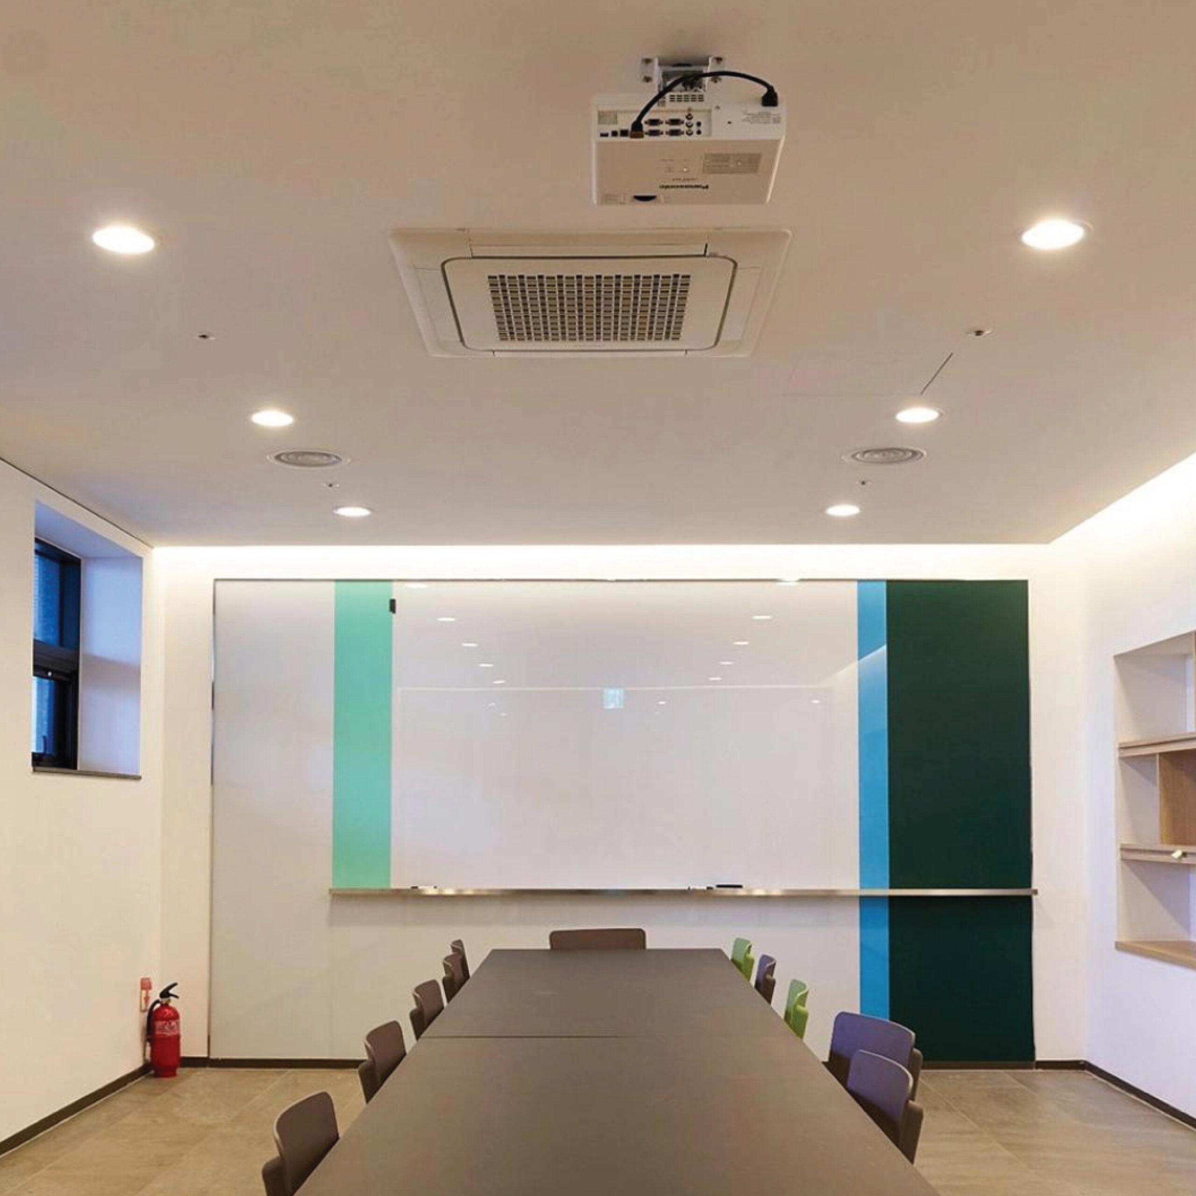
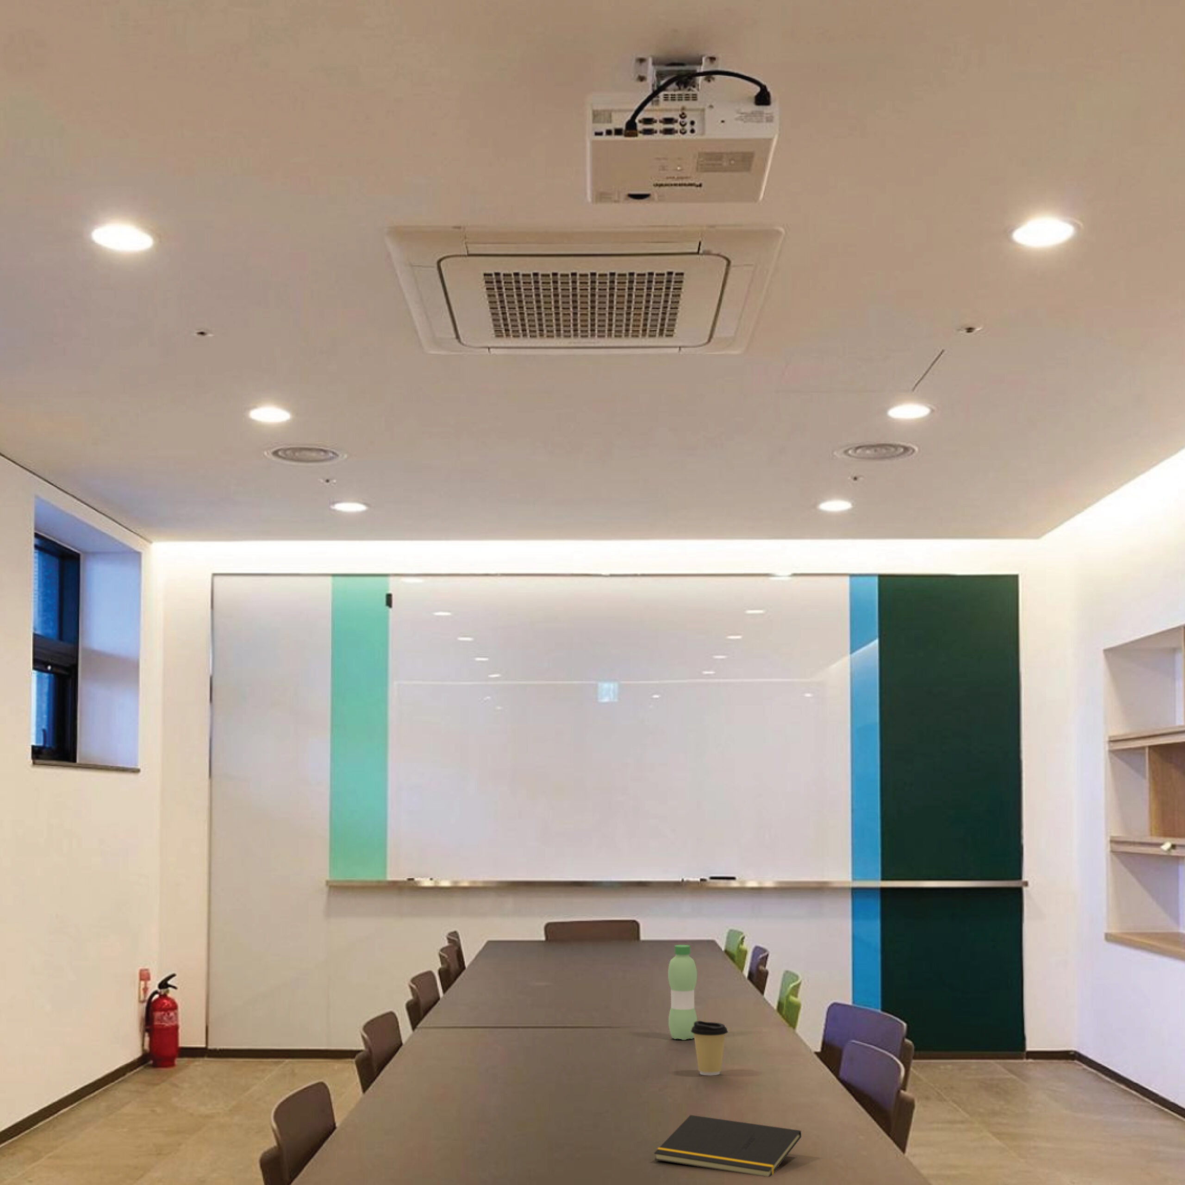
+ notepad [653,1114,802,1177]
+ water bottle [667,944,698,1041]
+ coffee cup [691,1020,728,1076]
